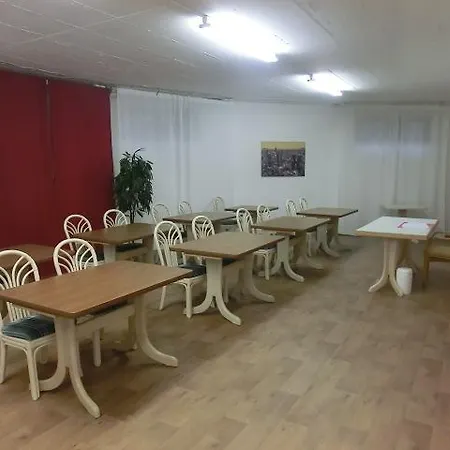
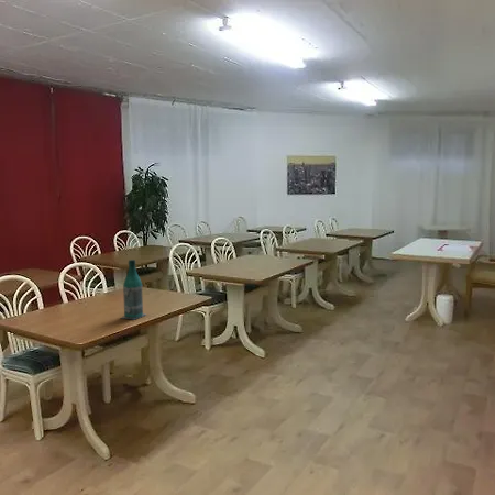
+ bottle [120,258,146,320]
